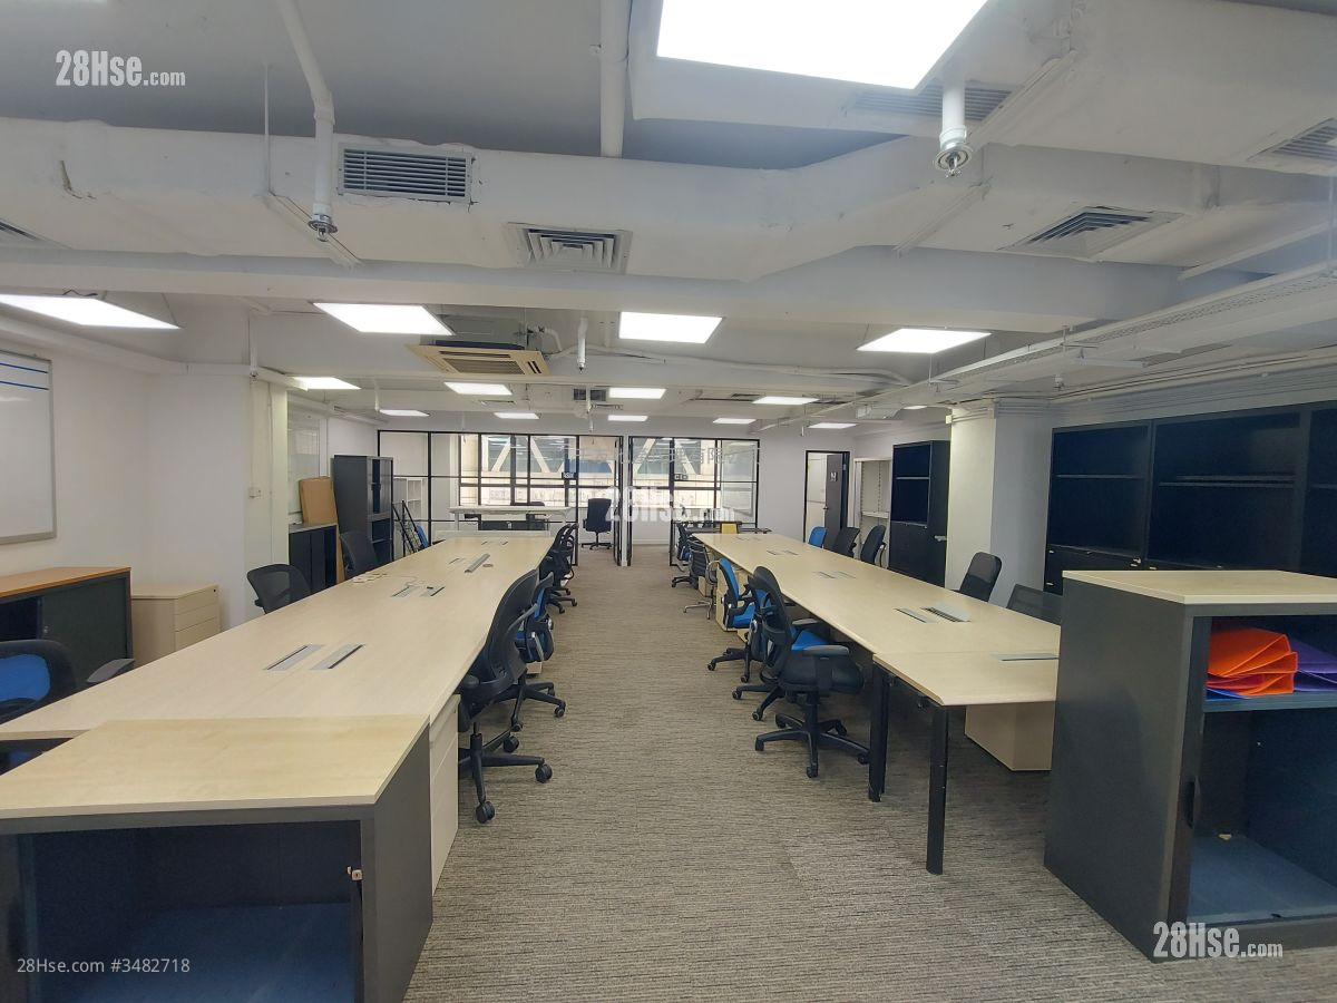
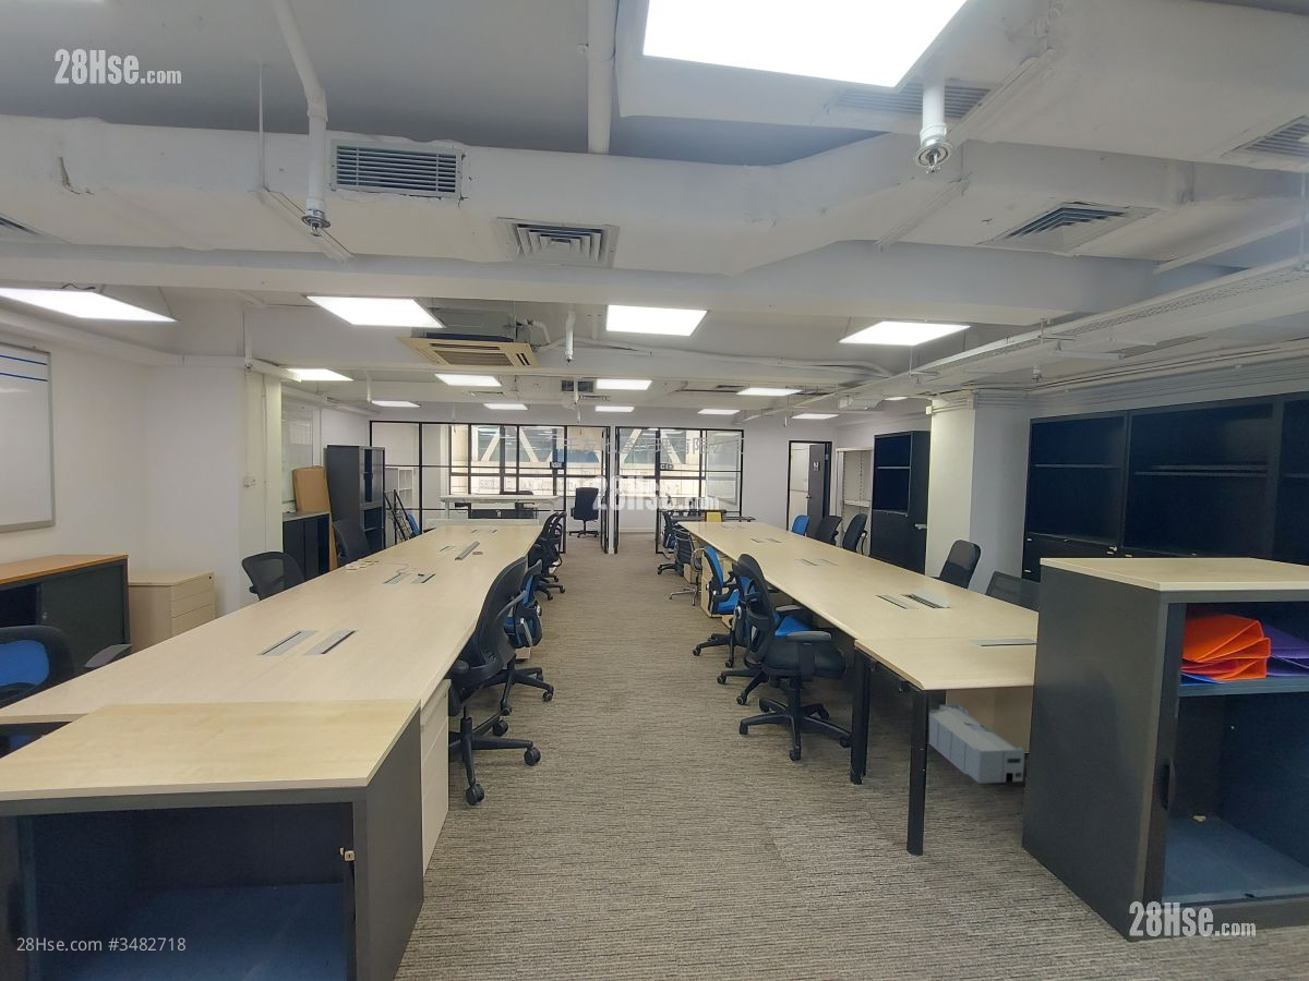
+ storage bin [928,703,1025,785]
